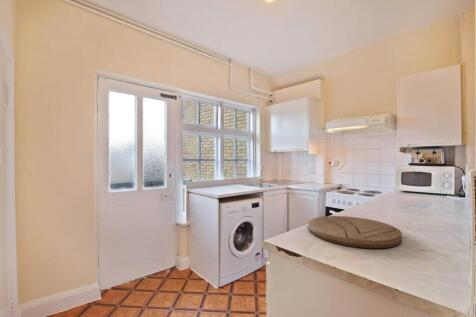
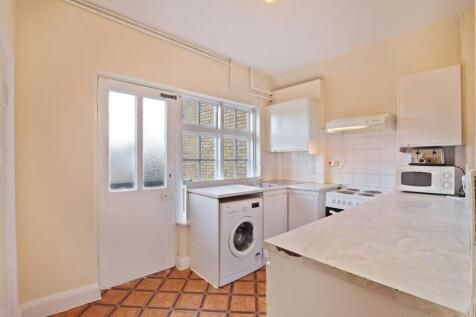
- cutting board [307,215,403,249]
